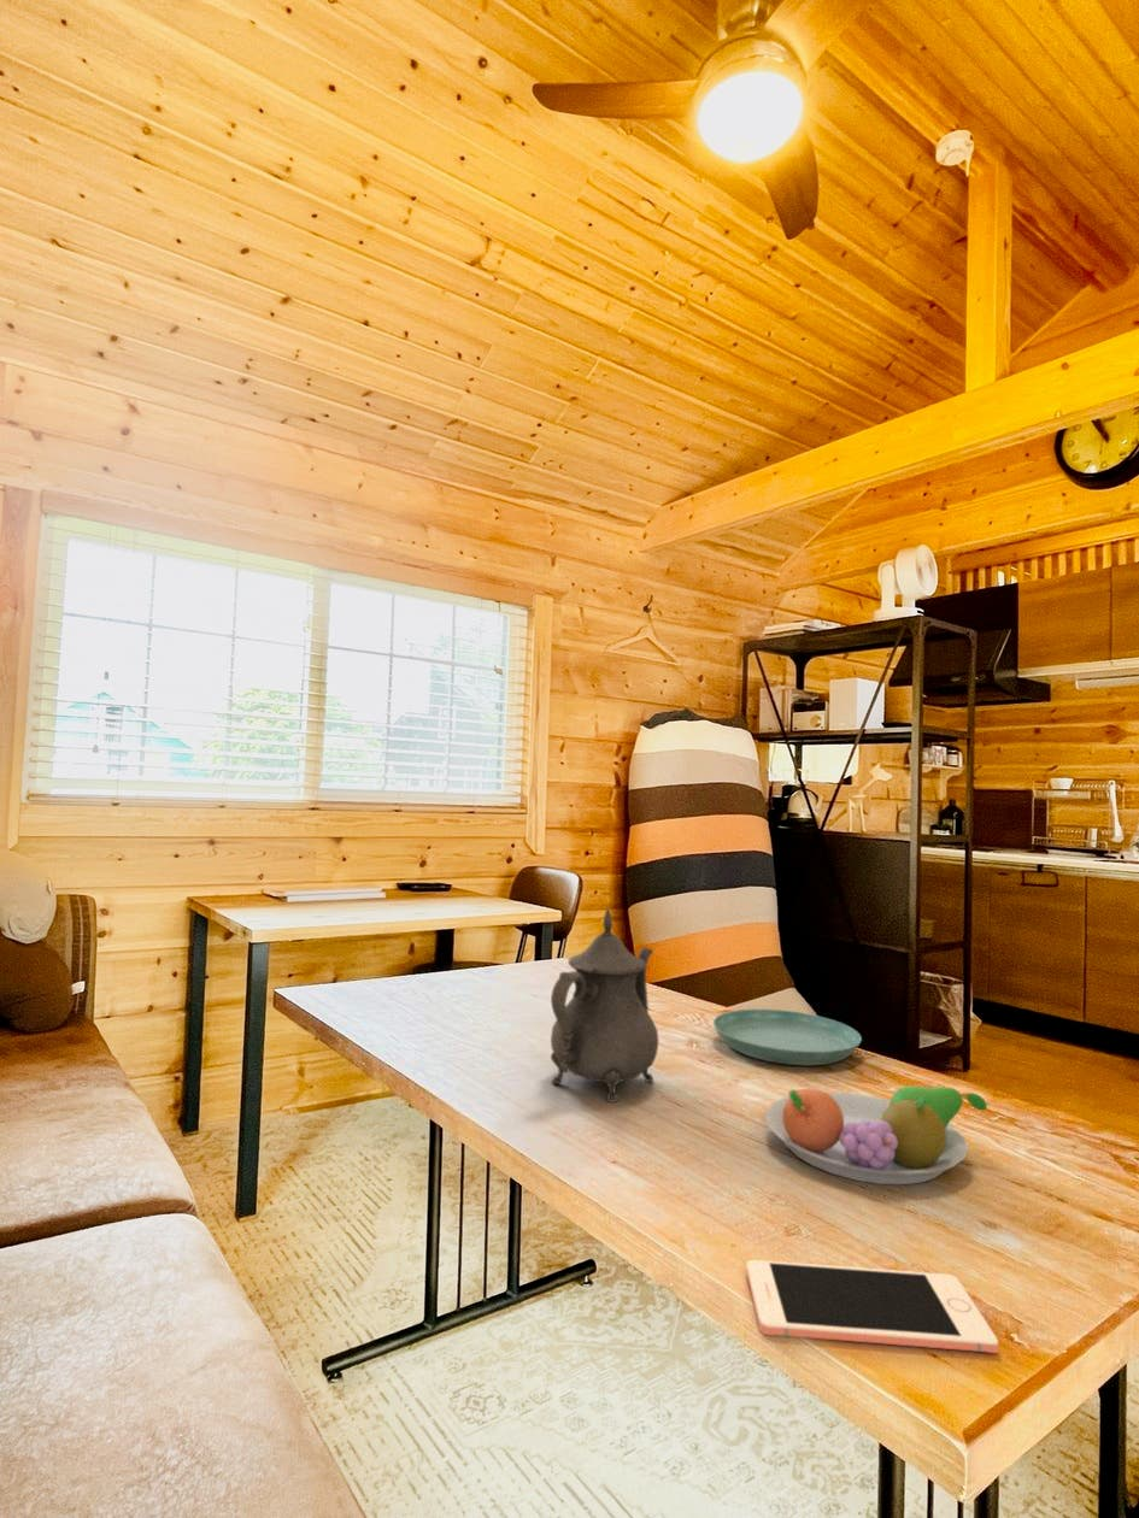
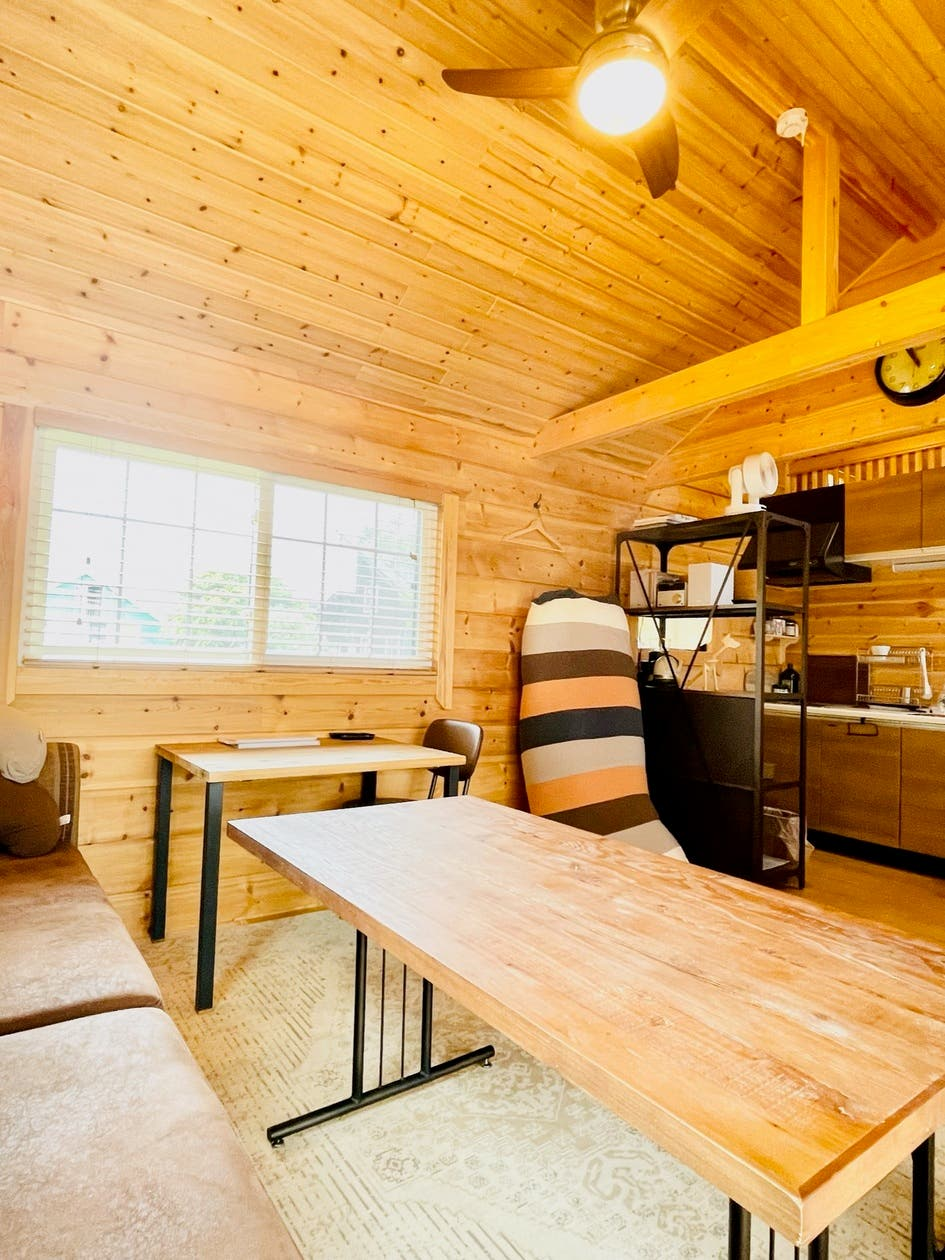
- saucer [712,1008,863,1066]
- cell phone [746,1259,999,1354]
- teapot [550,907,659,1104]
- fruit bowl [764,1084,988,1185]
